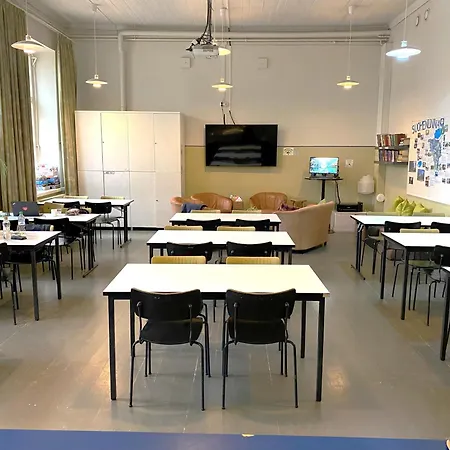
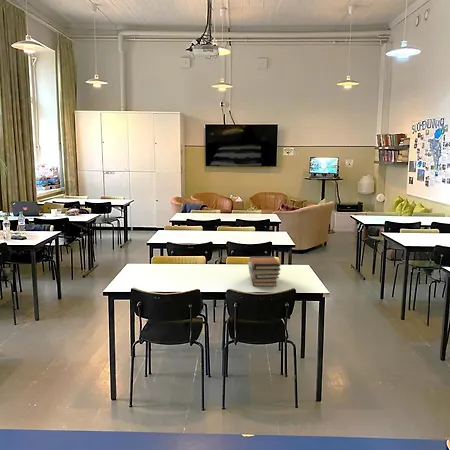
+ book stack [247,255,282,287]
